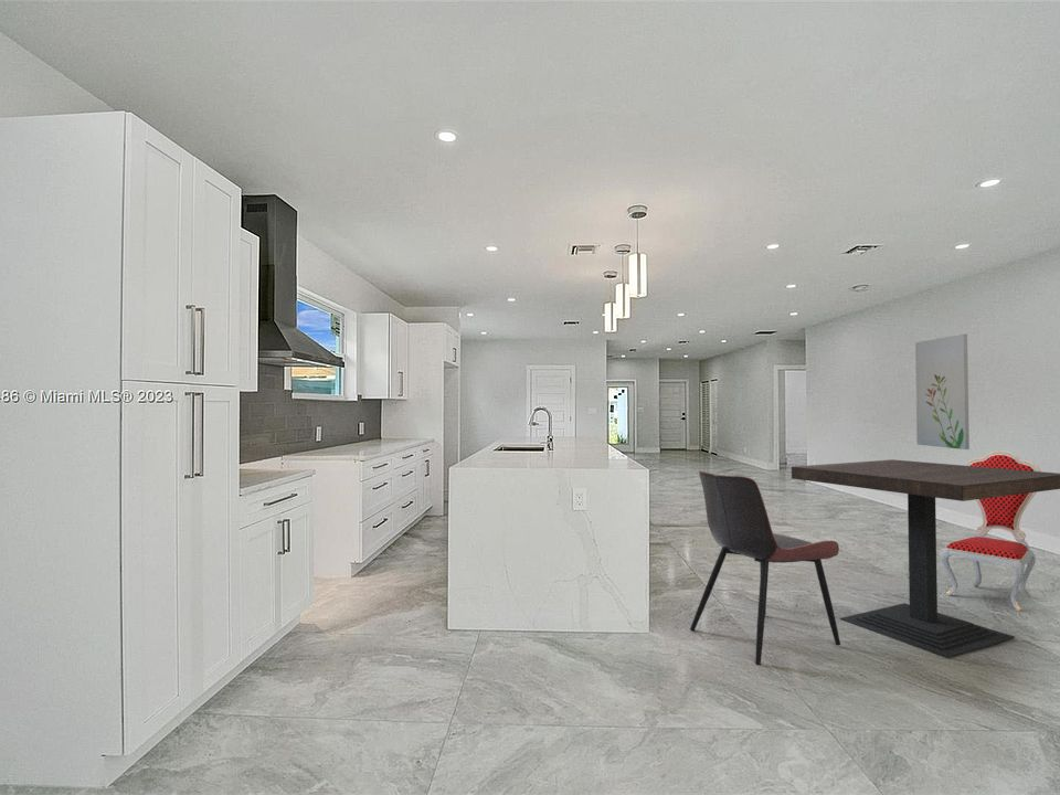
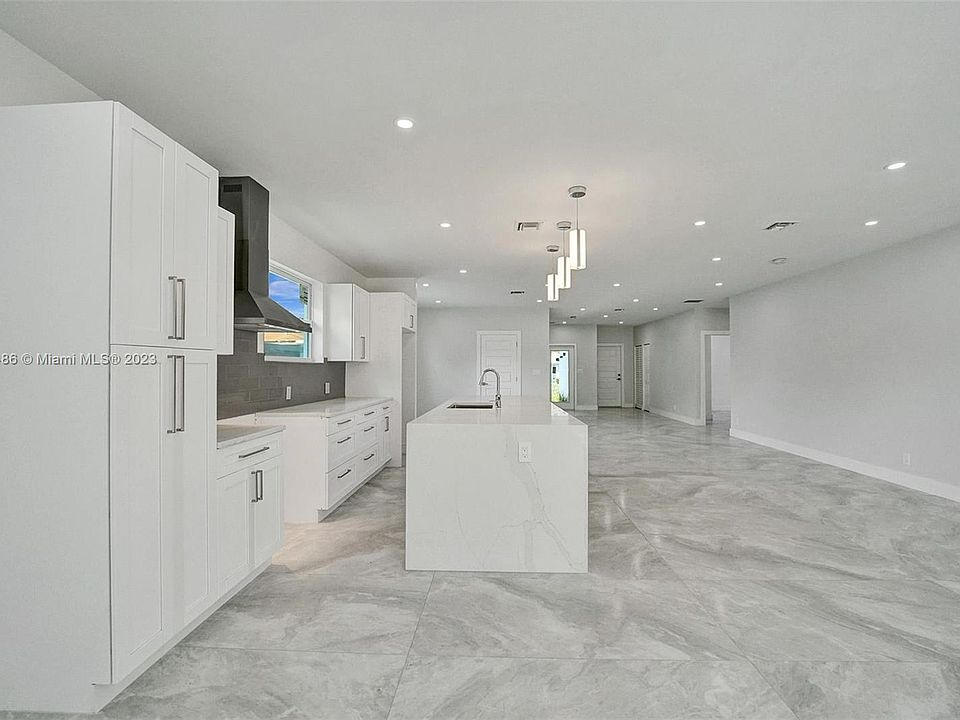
- dining chair [940,451,1041,612]
- dining table [791,458,1060,659]
- dining chair [689,469,841,666]
- wall art [914,333,971,451]
